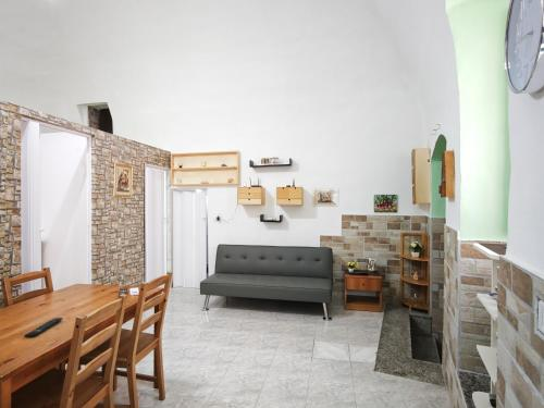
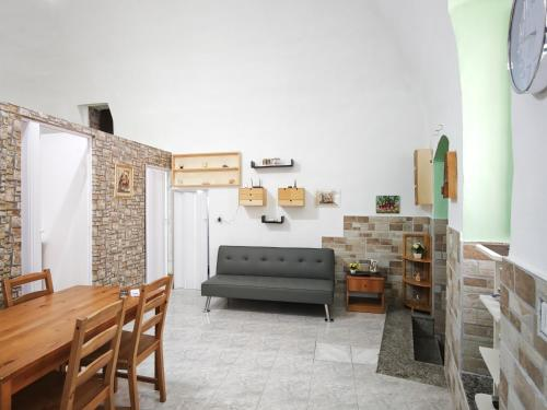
- remote control [23,317,64,338]
